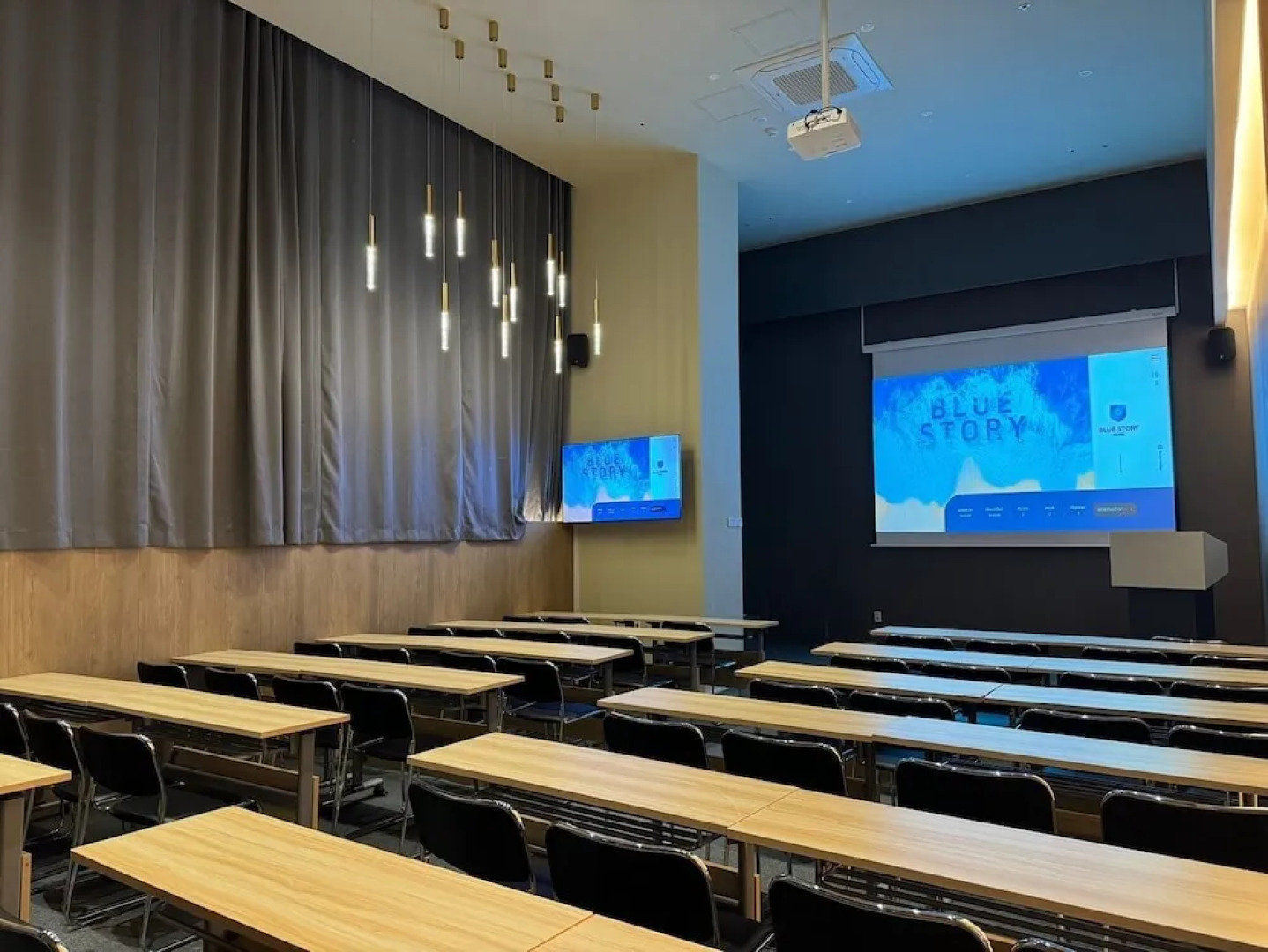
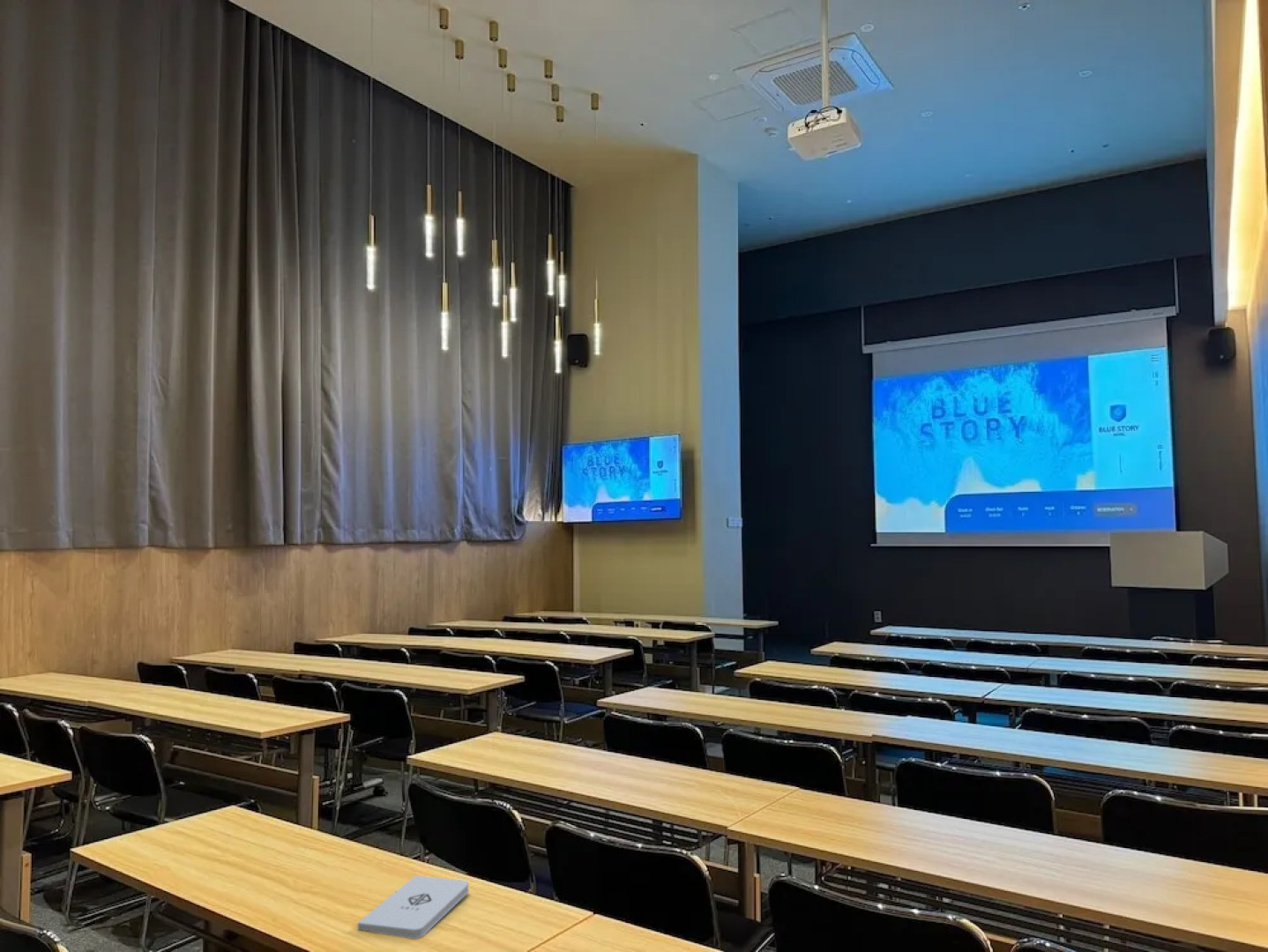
+ notepad [357,874,470,940]
